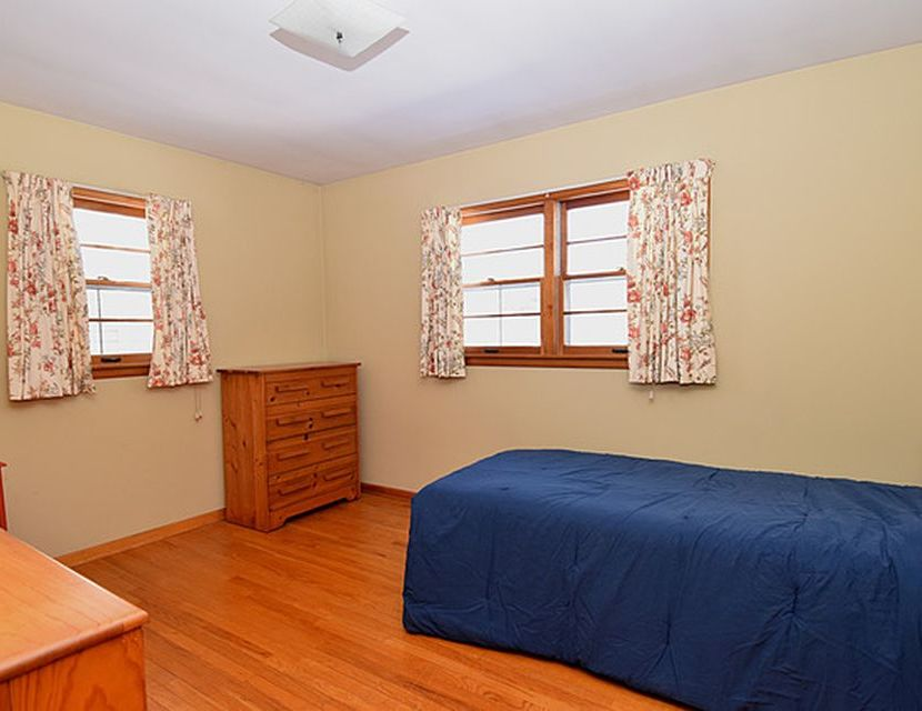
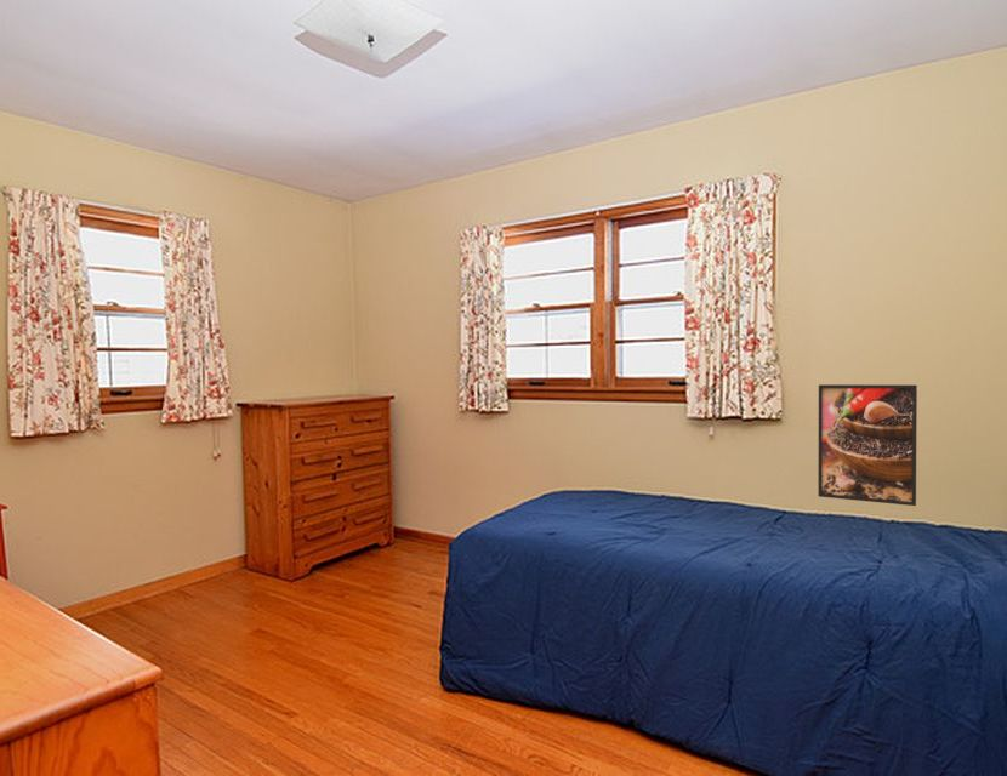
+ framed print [817,383,918,507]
